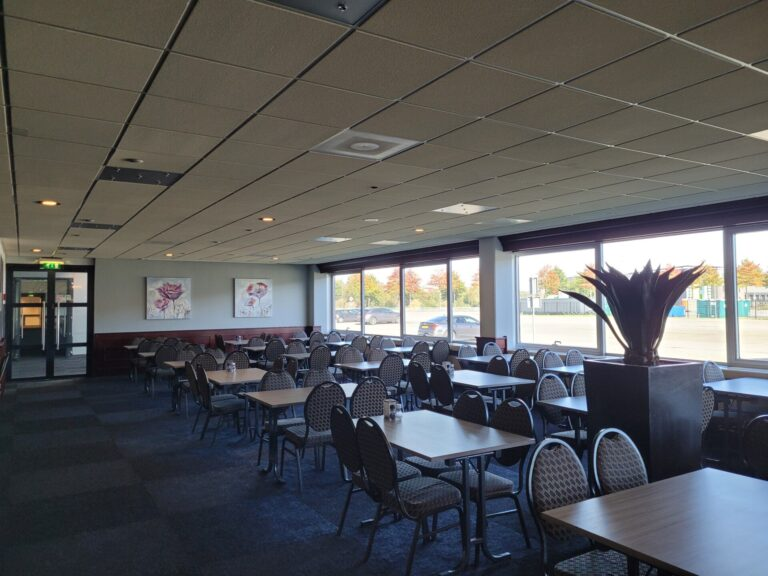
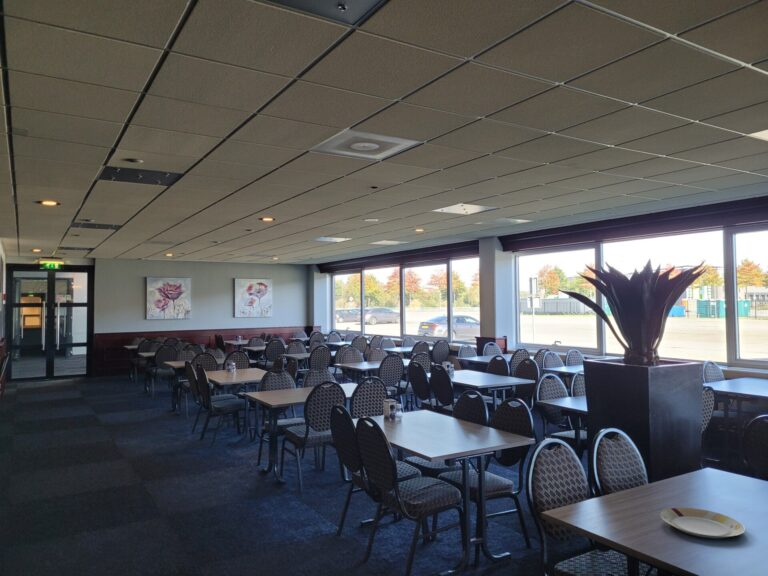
+ plate [660,507,746,539]
